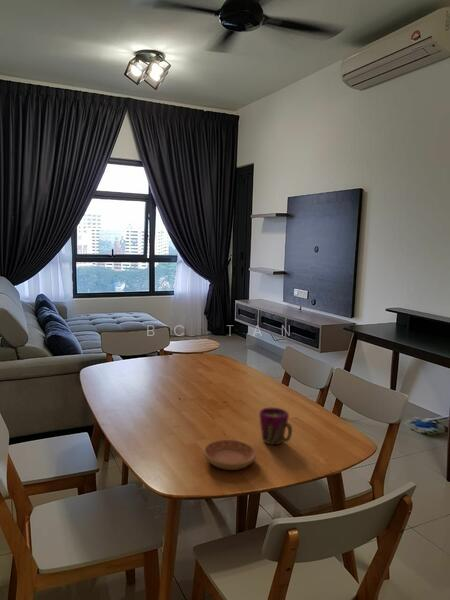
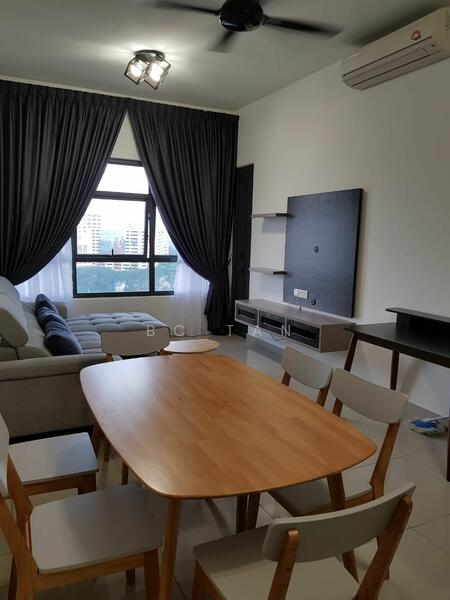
- saucer [203,439,257,471]
- cup [258,407,293,446]
